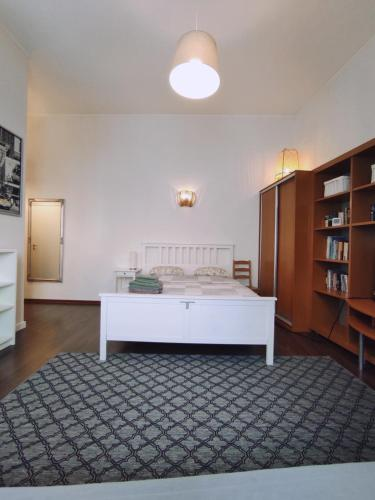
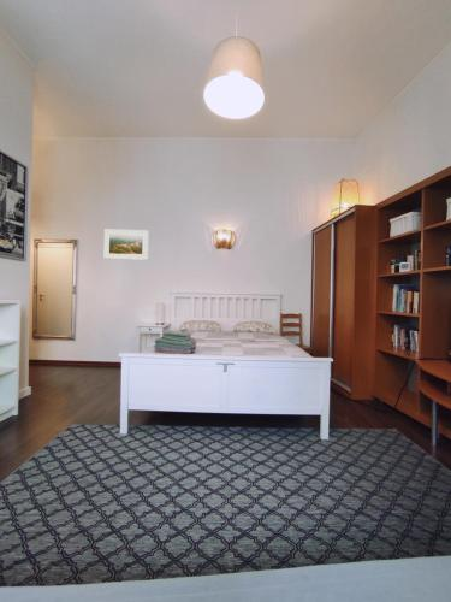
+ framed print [103,229,149,261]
